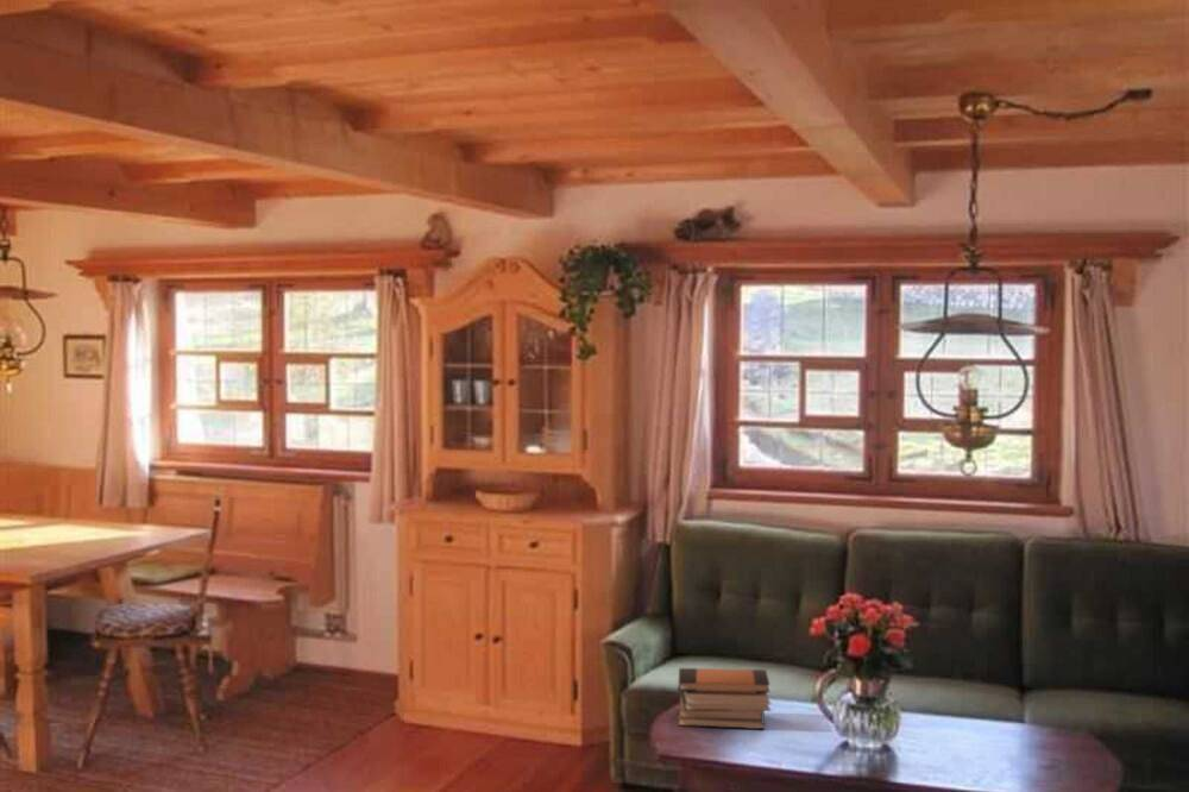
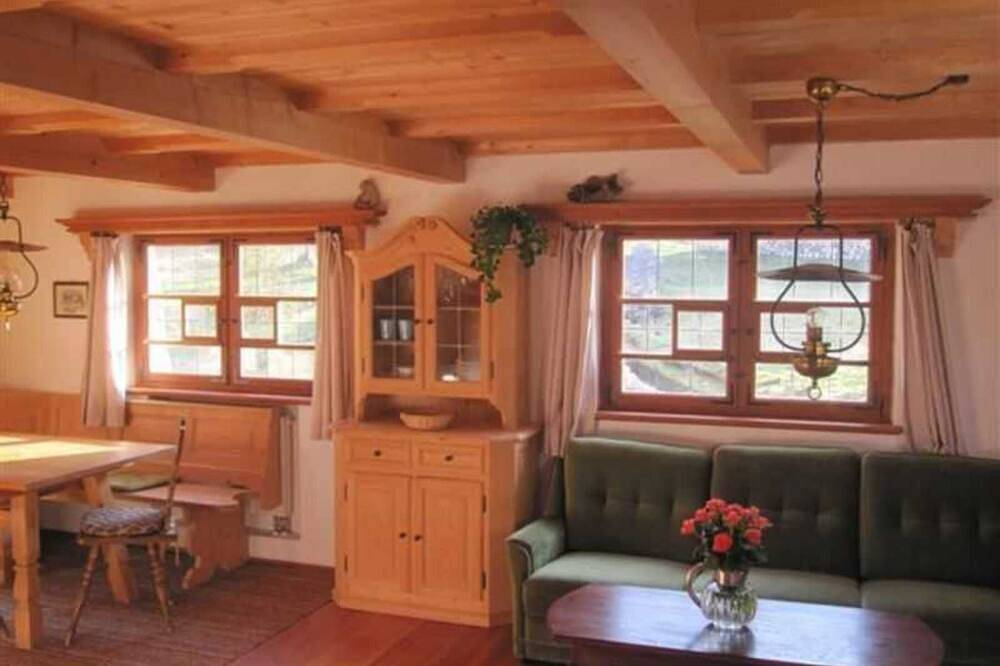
- book stack [677,667,772,730]
